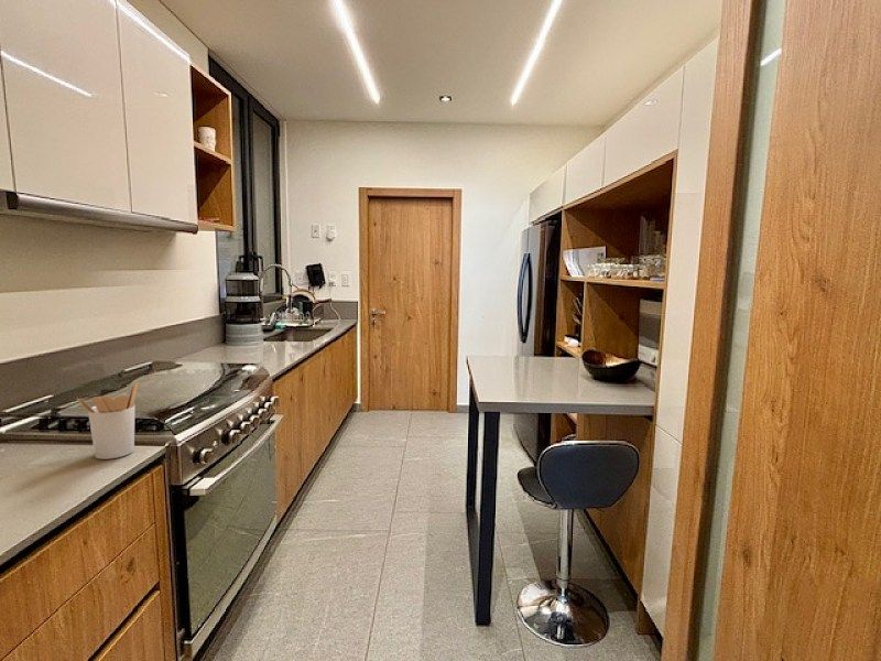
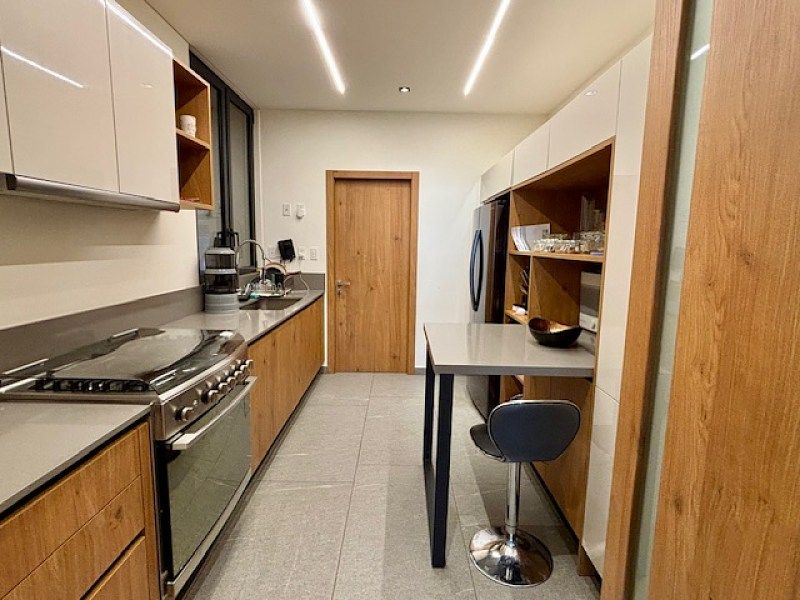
- utensil holder [76,381,140,460]
